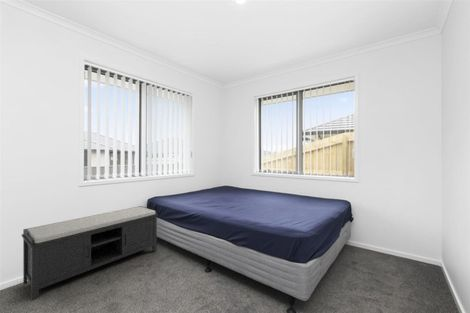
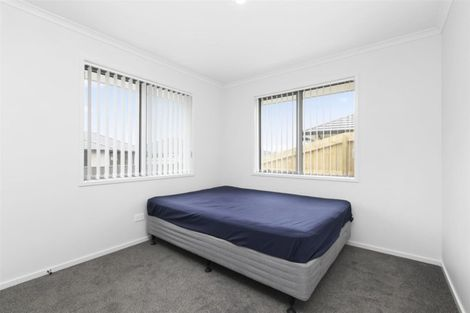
- bench [21,205,159,301]
